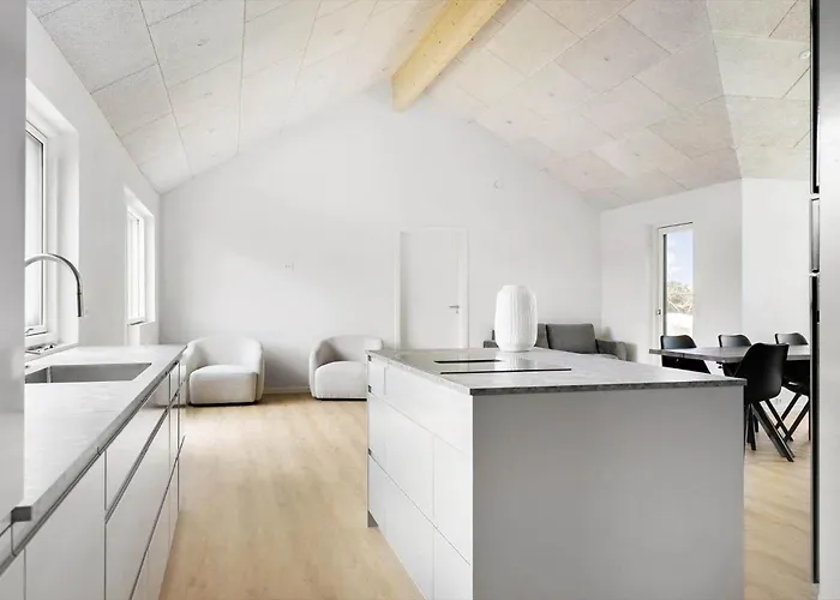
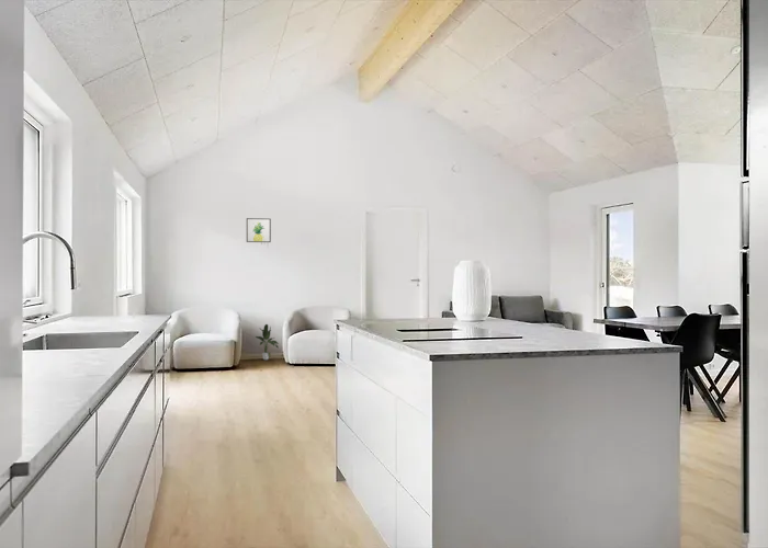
+ potted plant [255,323,280,361]
+ wall art [246,217,272,243]
